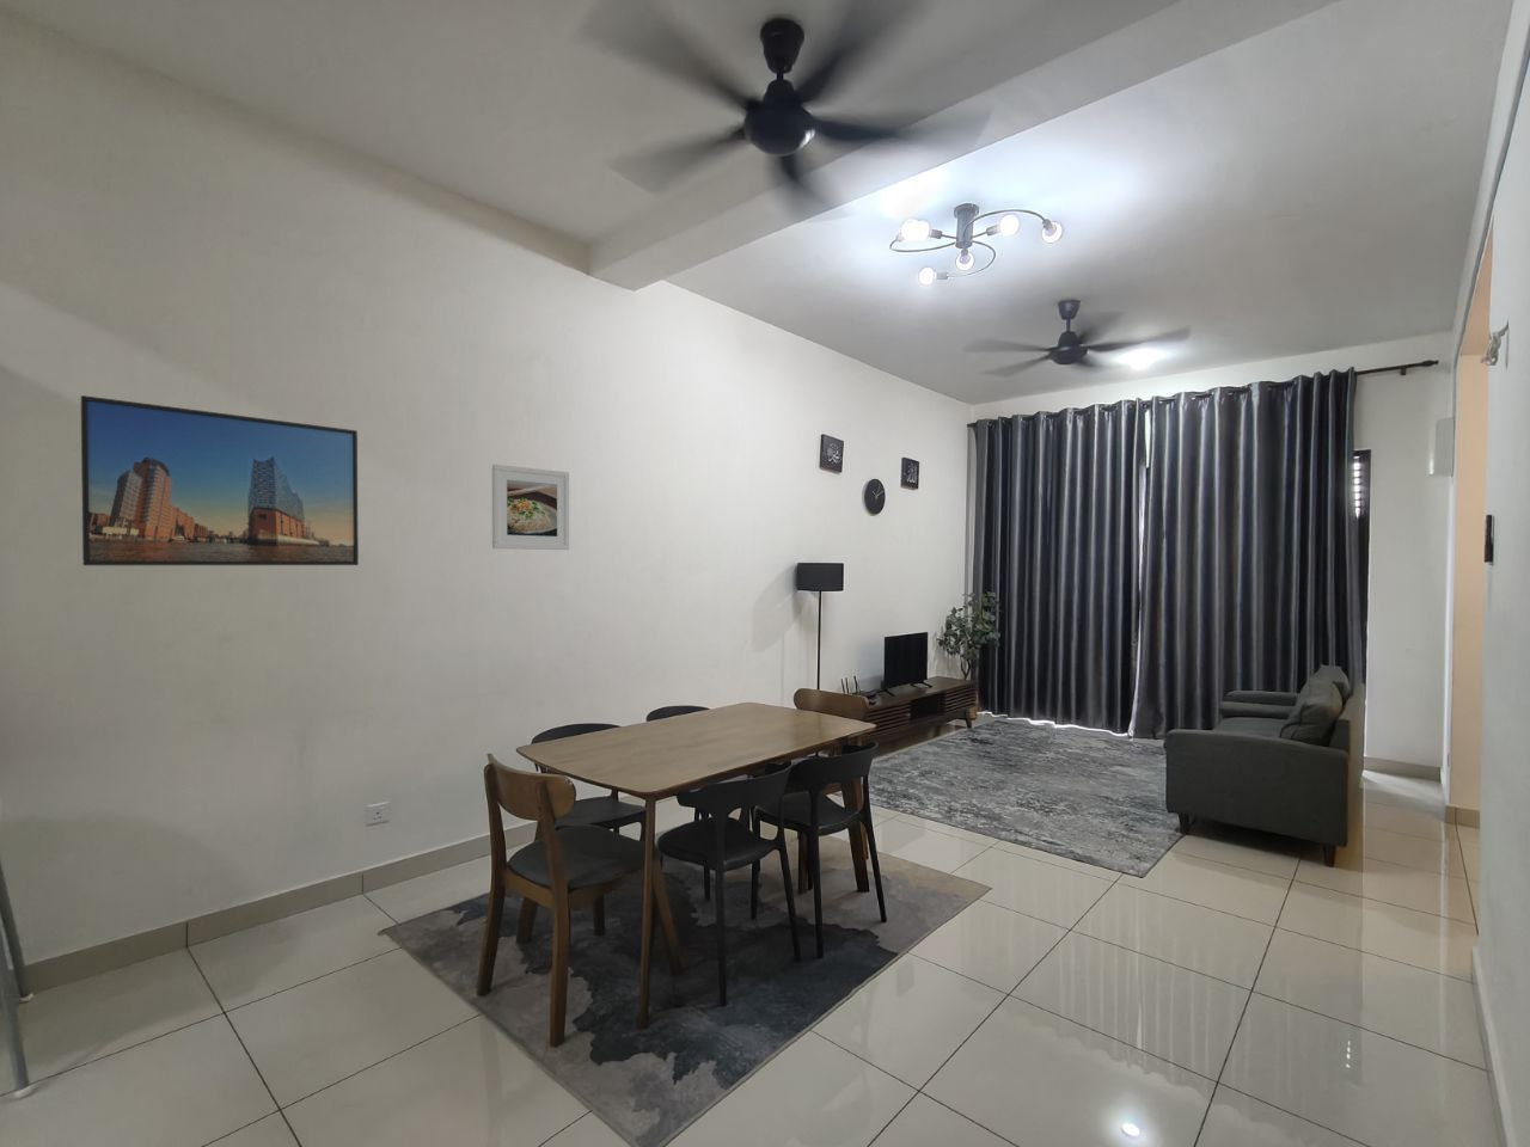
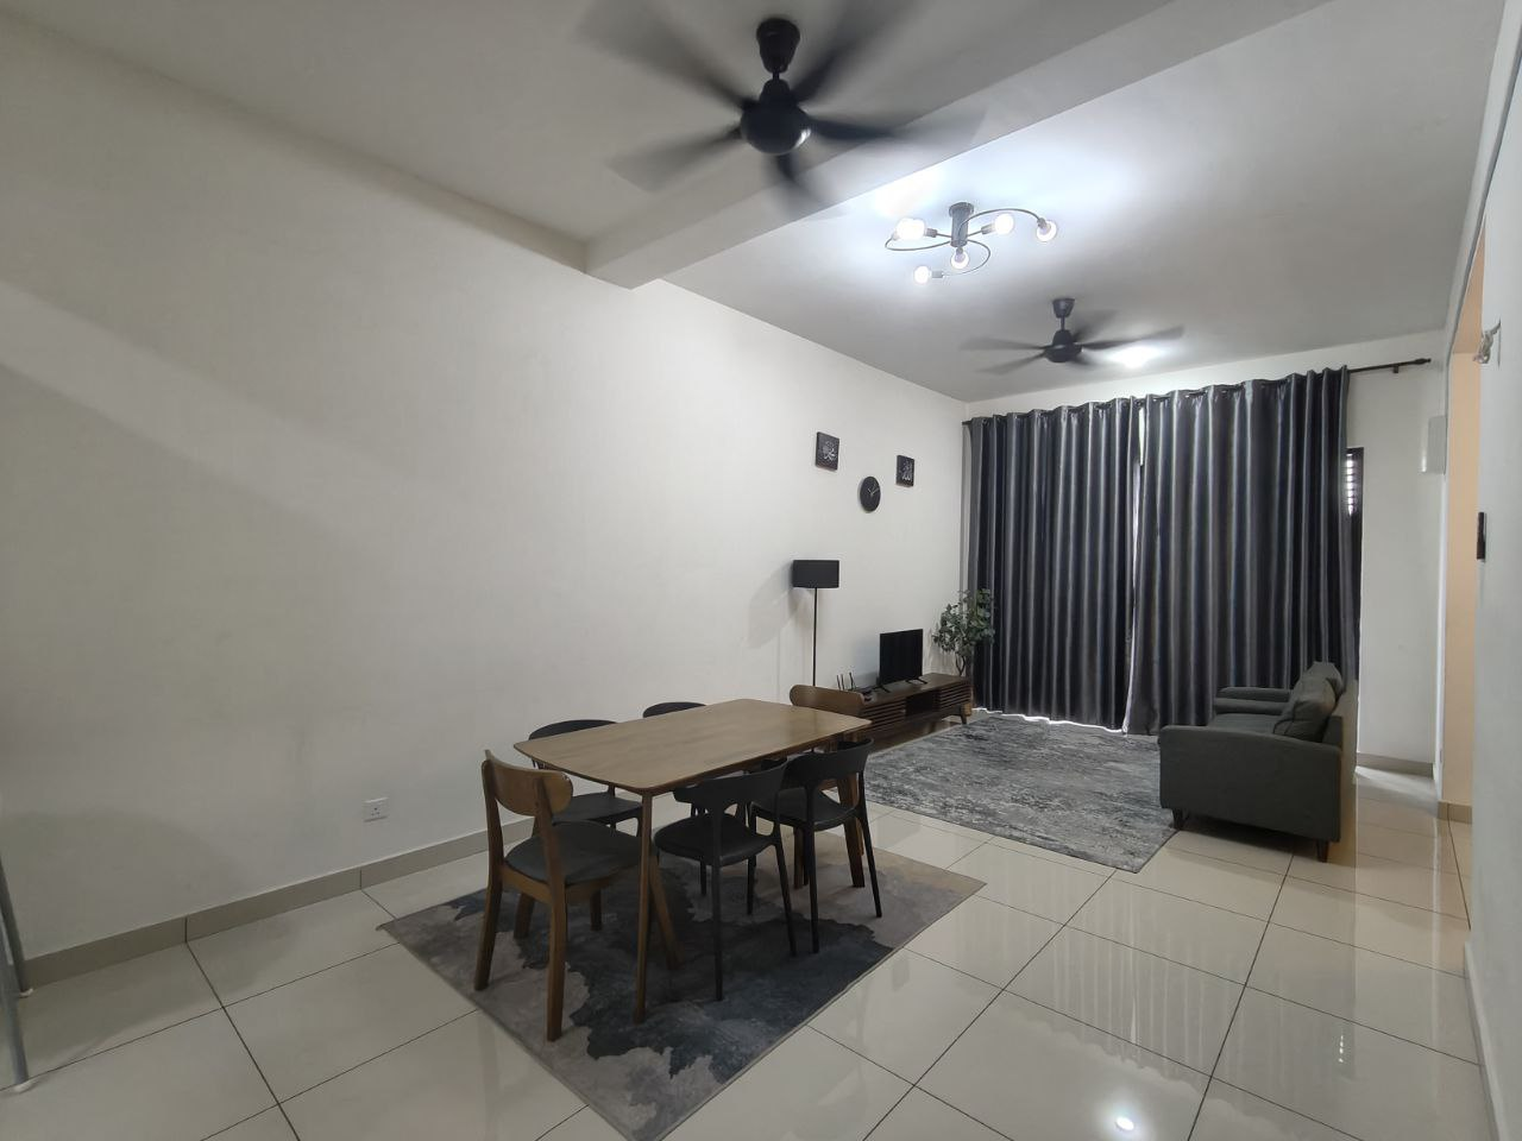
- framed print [80,394,360,566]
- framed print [492,464,570,551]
